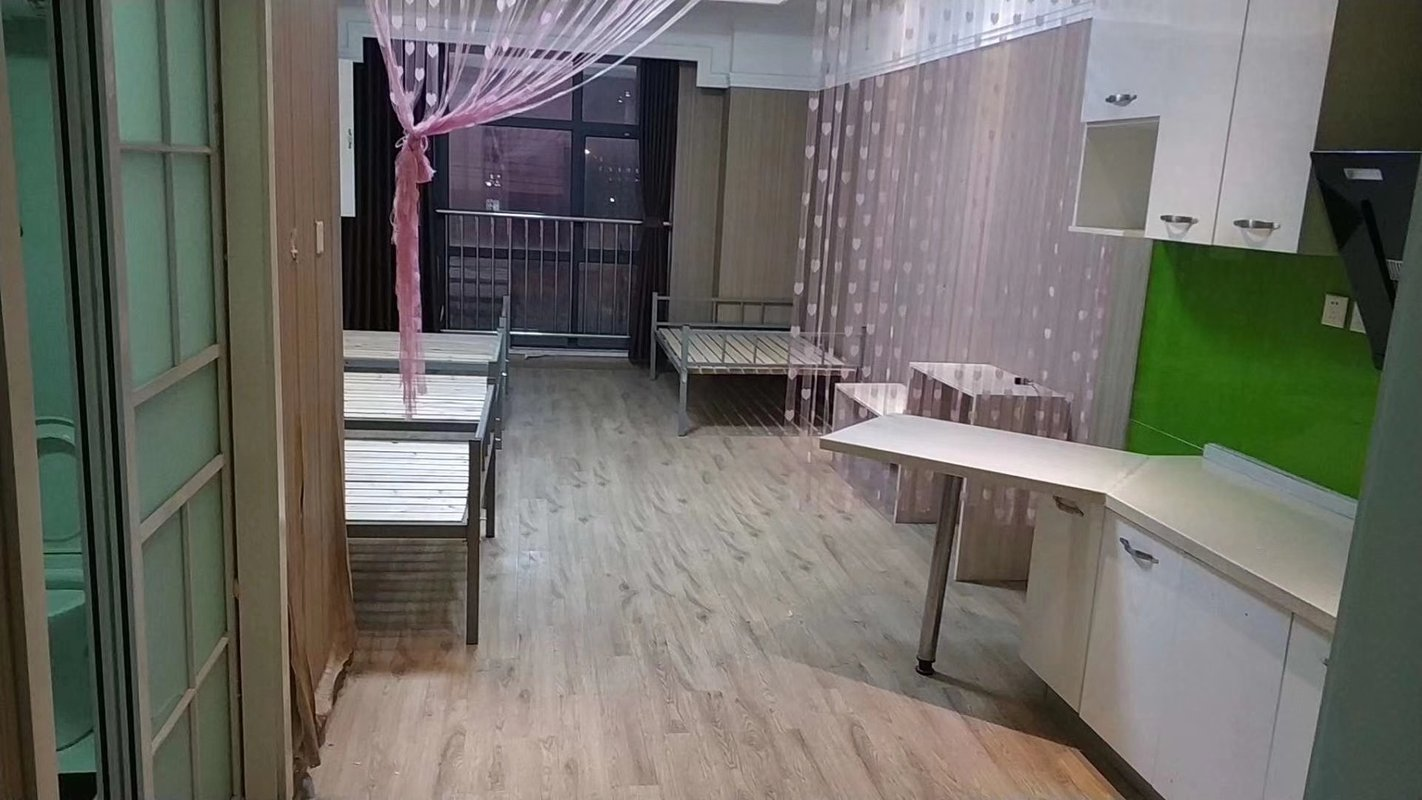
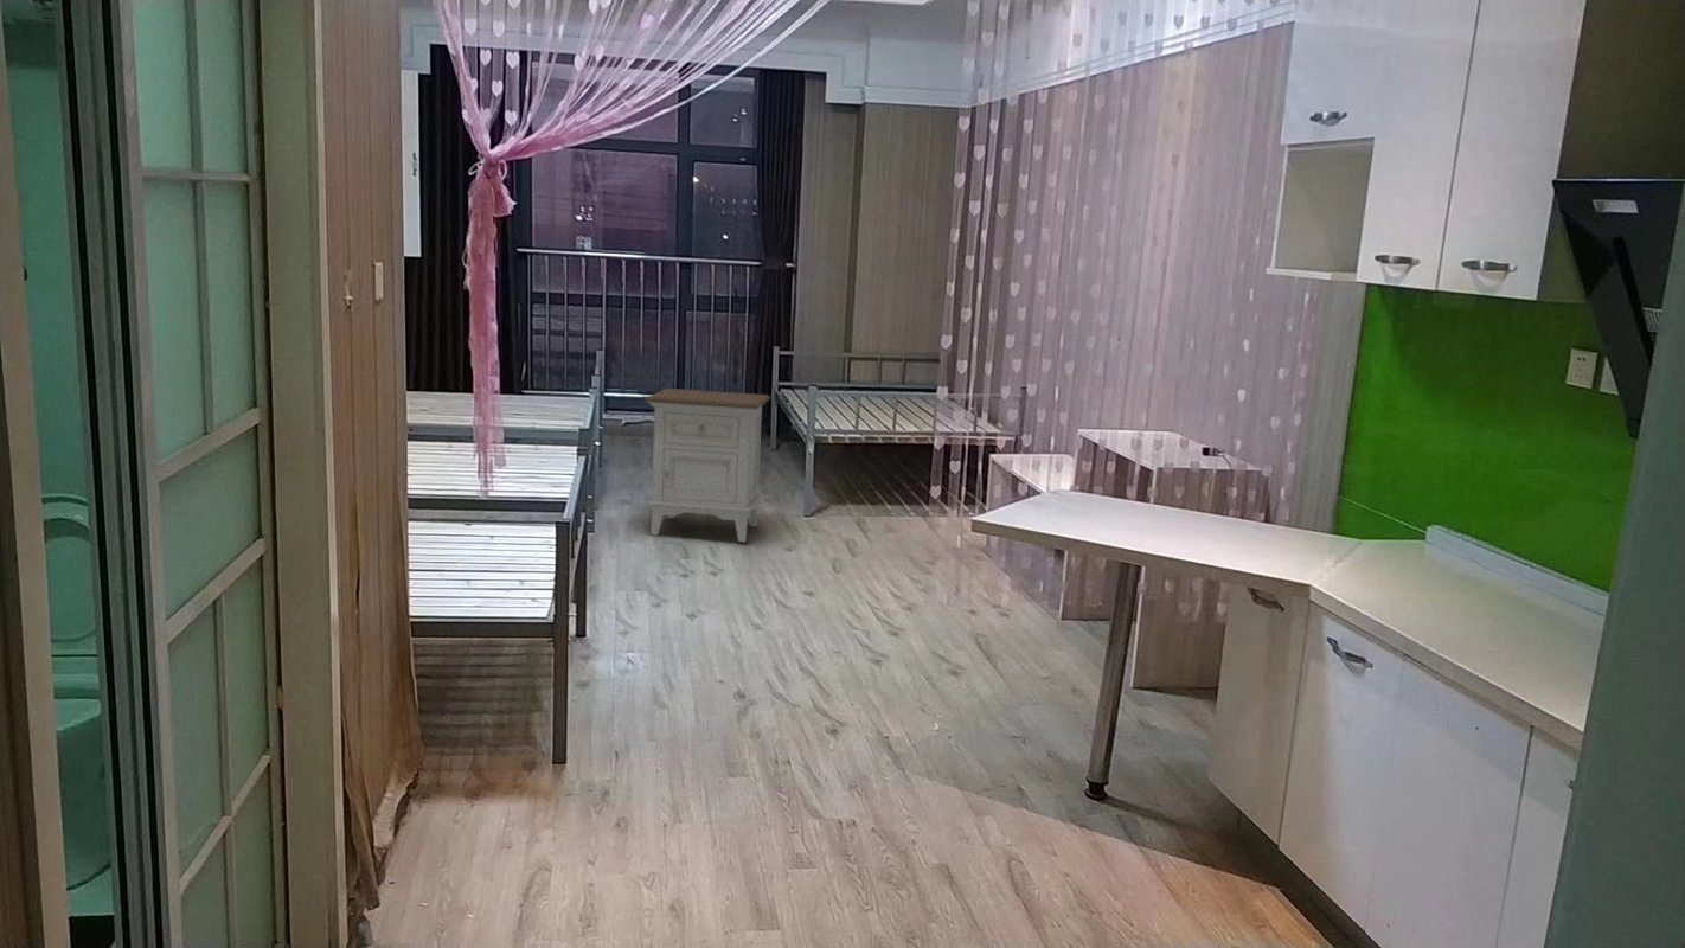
+ nightstand [643,387,771,543]
